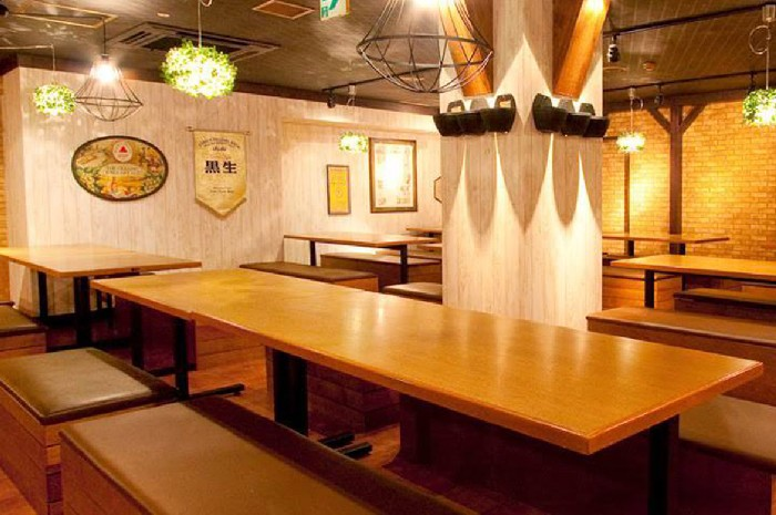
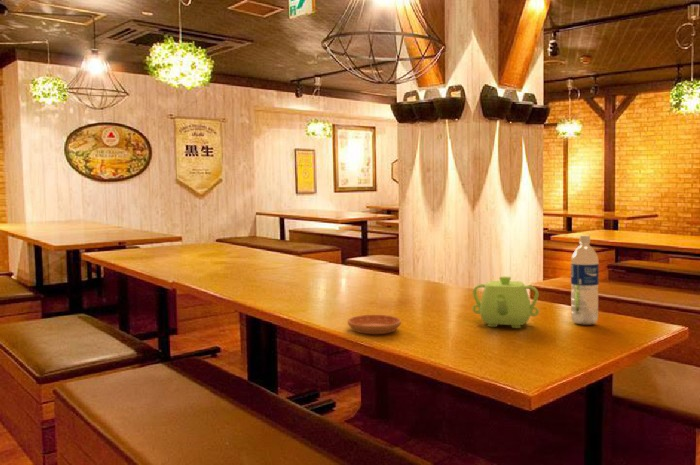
+ water bottle [570,234,600,326]
+ teapot [472,275,540,329]
+ saucer [347,314,402,335]
